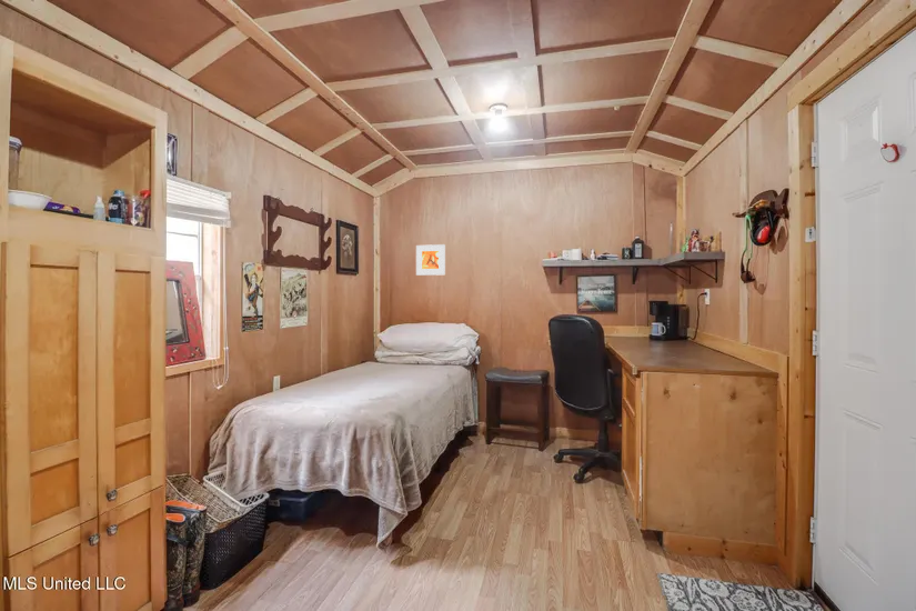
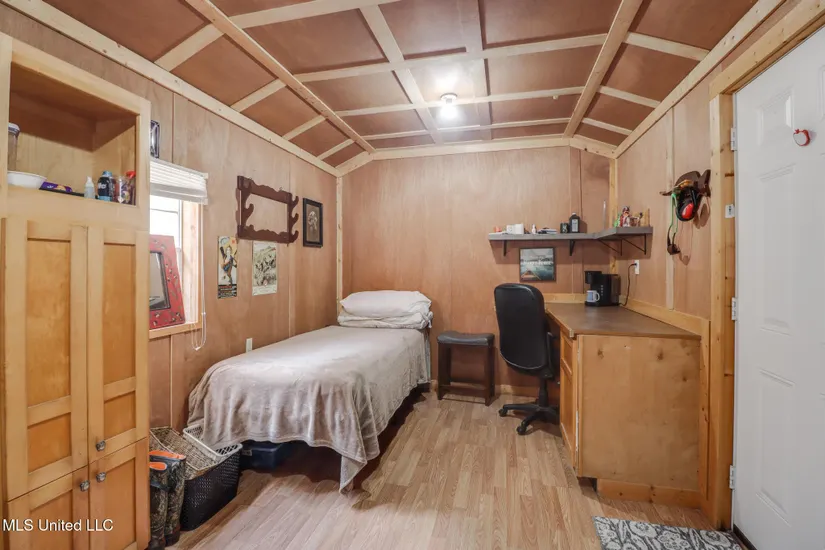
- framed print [415,243,446,277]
